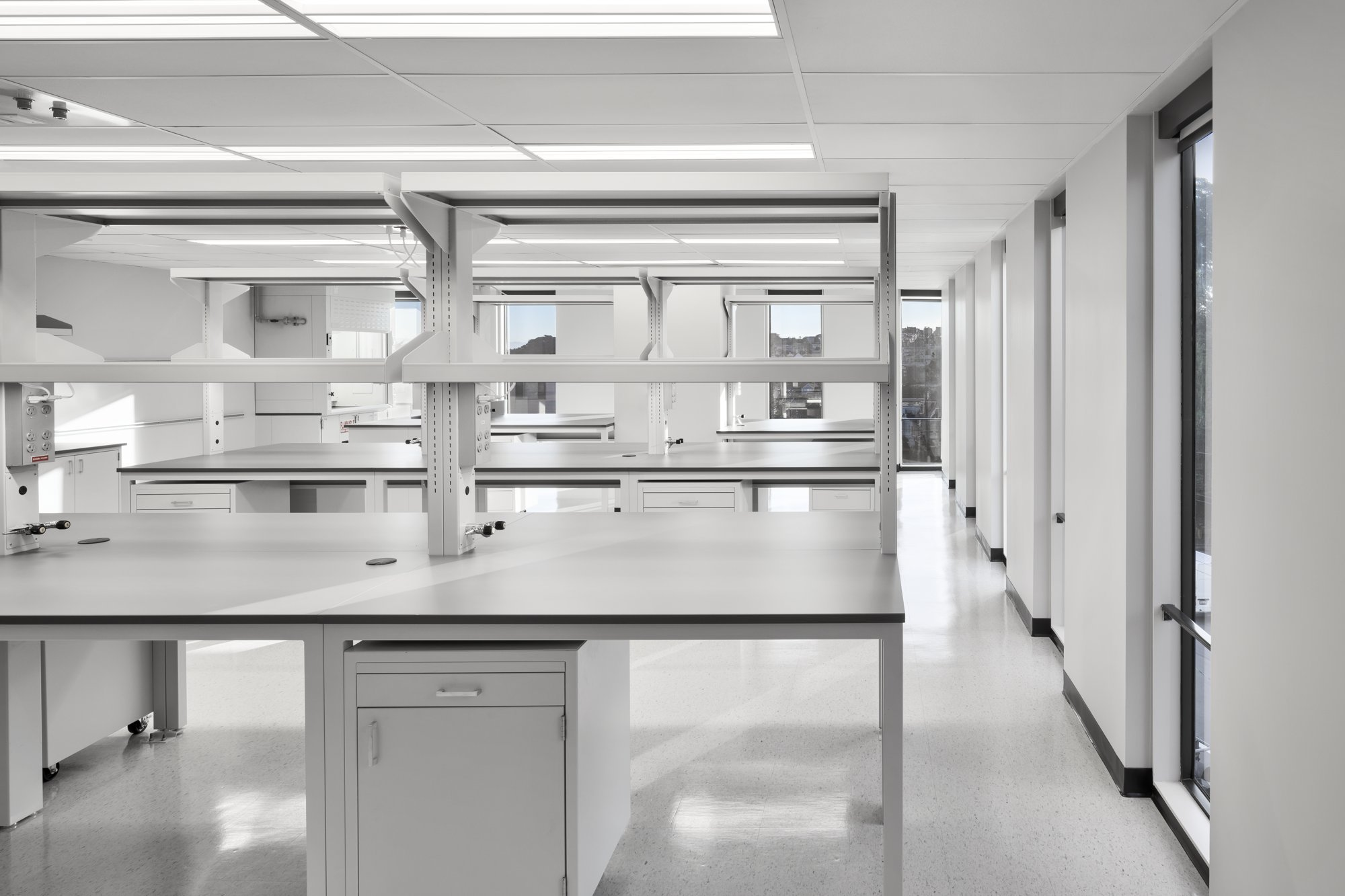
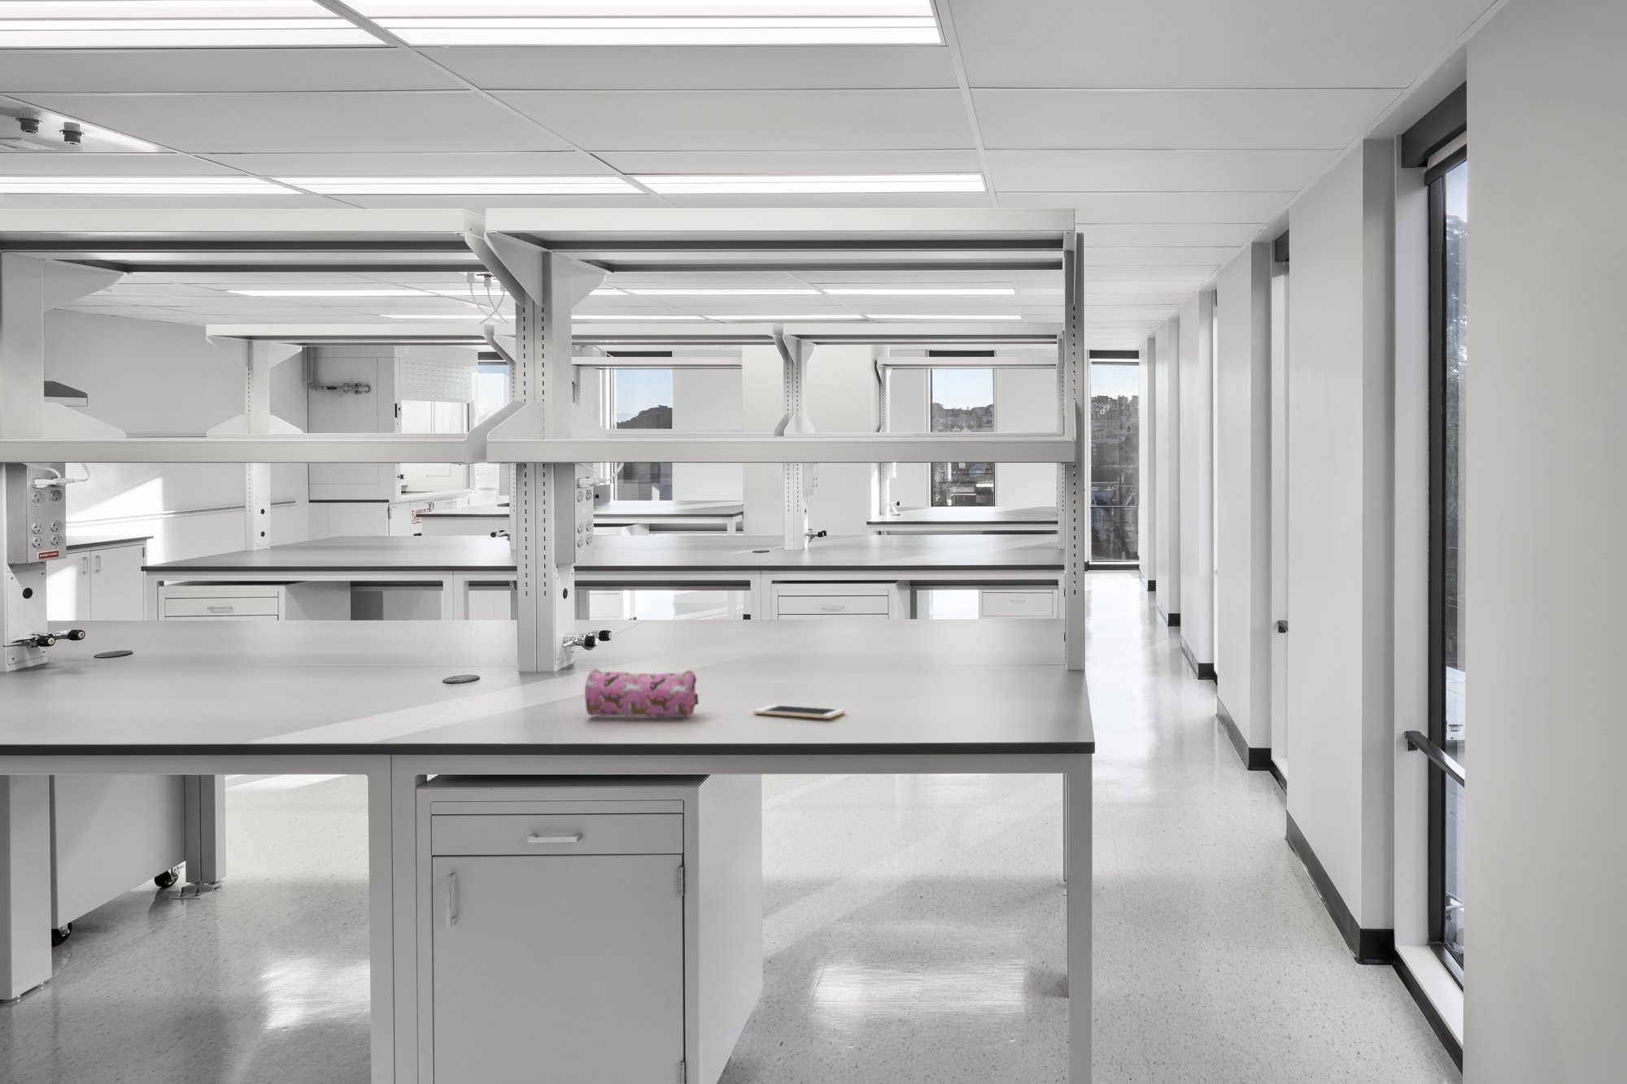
+ pencil case [584,669,699,719]
+ cell phone [752,704,846,720]
